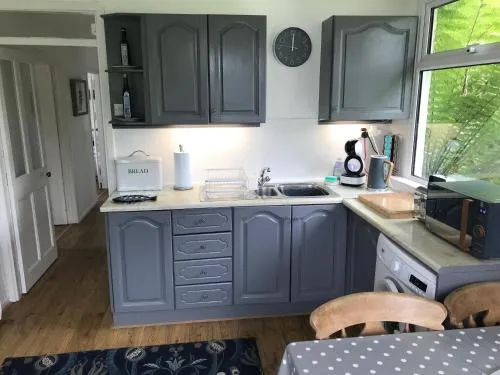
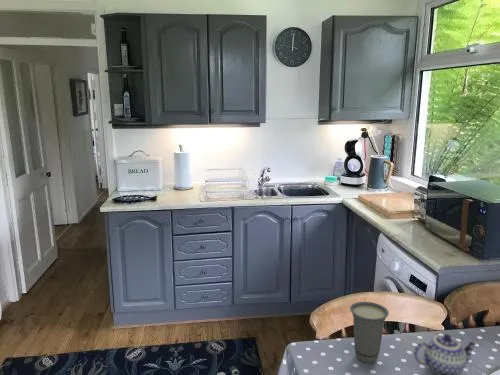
+ cup [349,301,390,364]
+ teapot [413,333,478,375]
